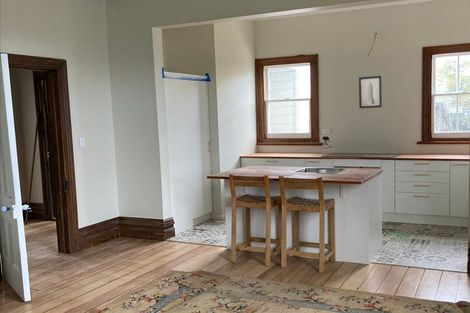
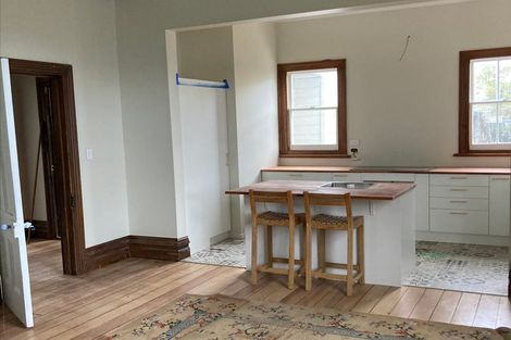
- wall art [358,75,383,109]
